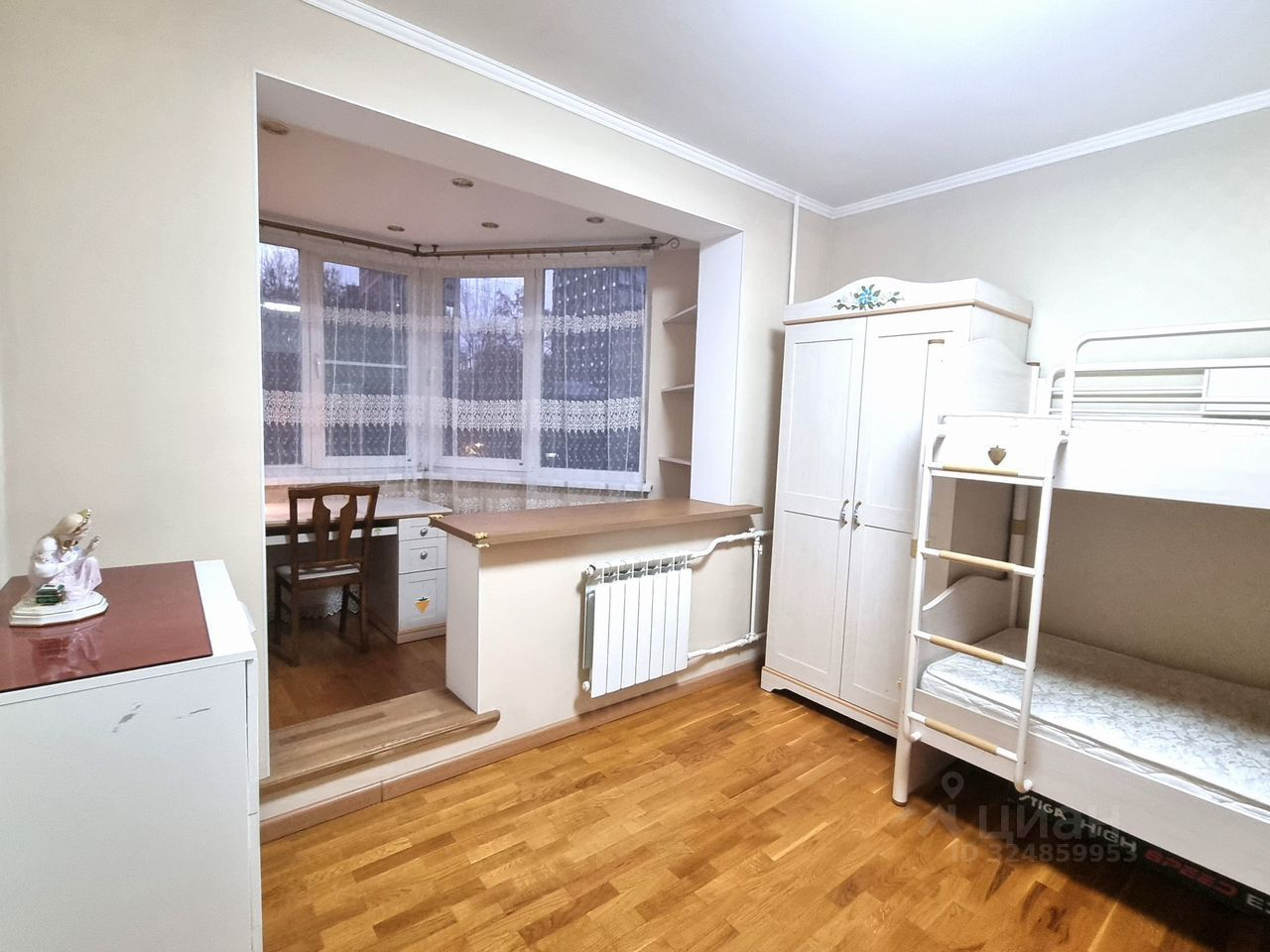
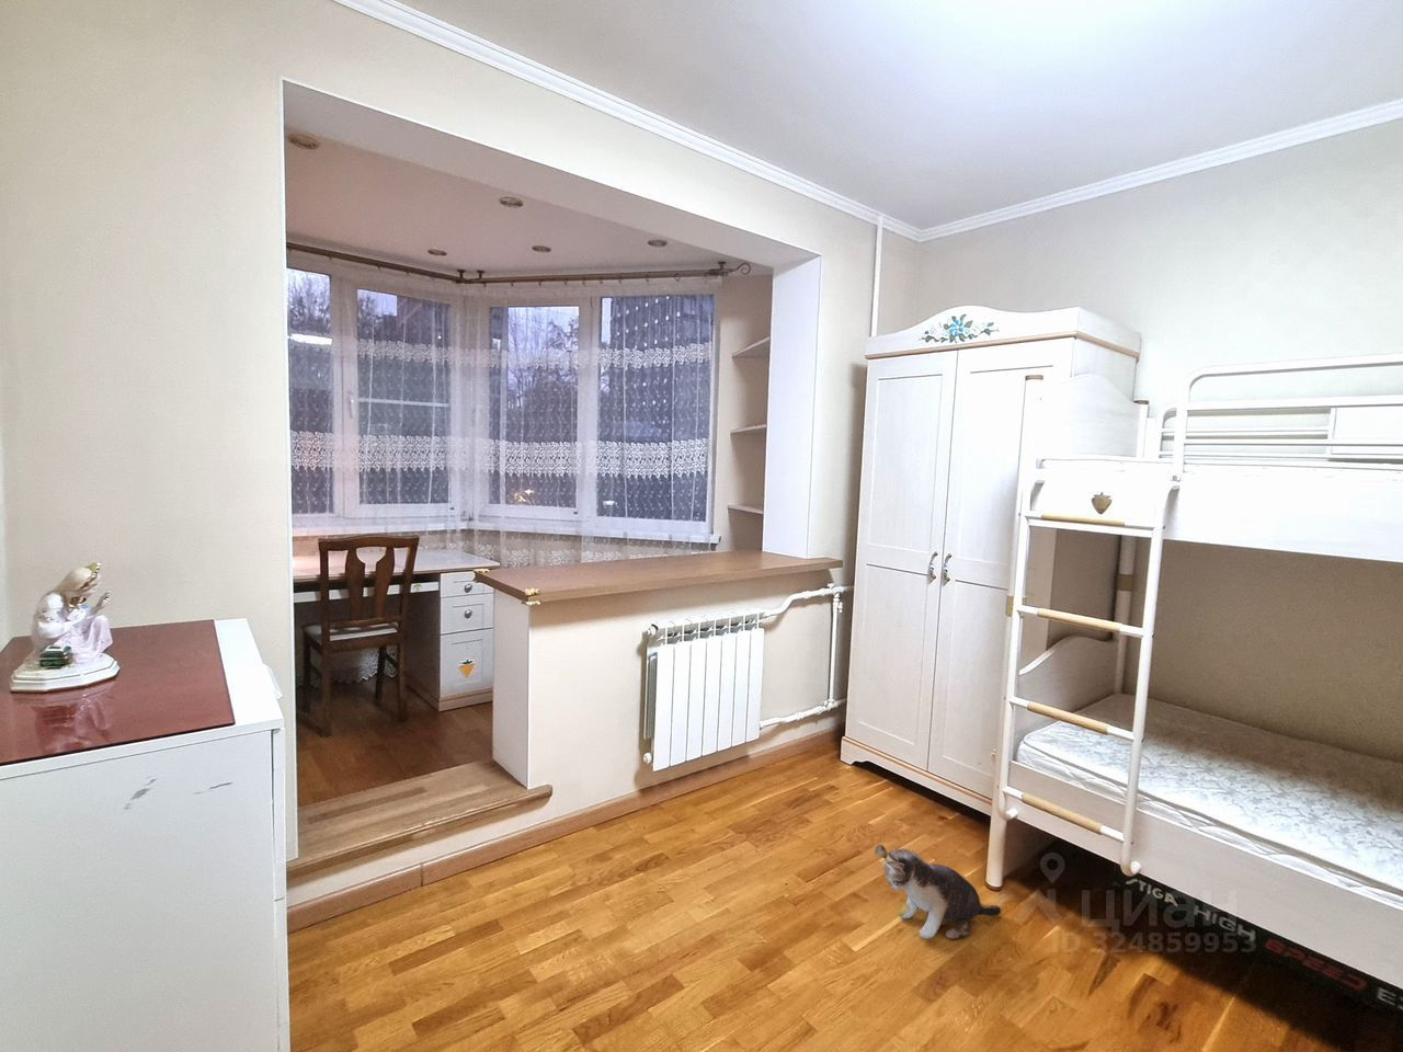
+ plush toy [874,844,1002,940]
